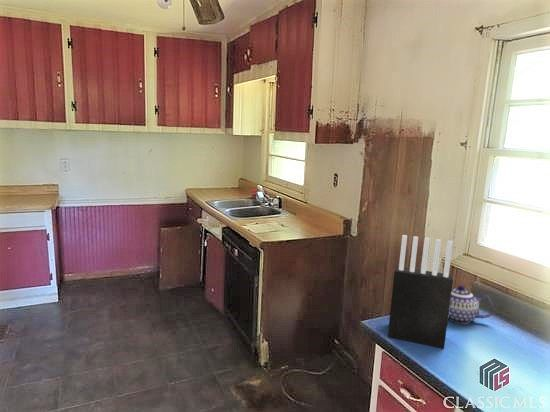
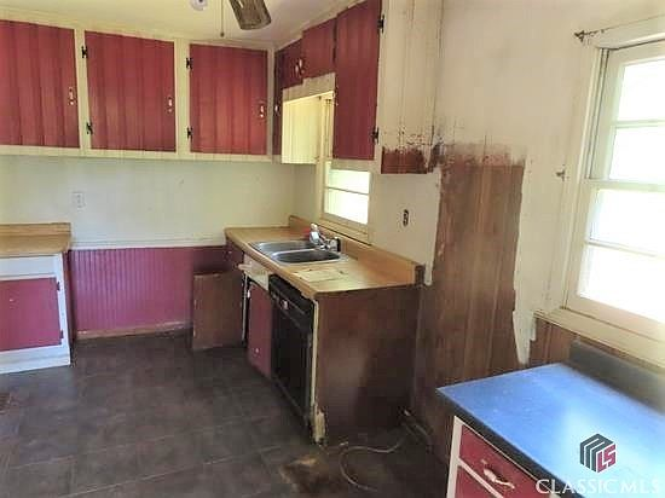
- teapot [448,284,495,325]
- knife block [387,234,454,350]
